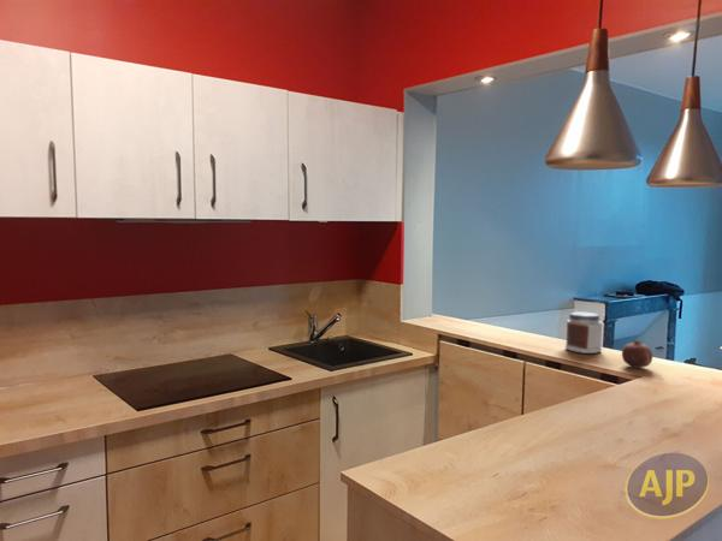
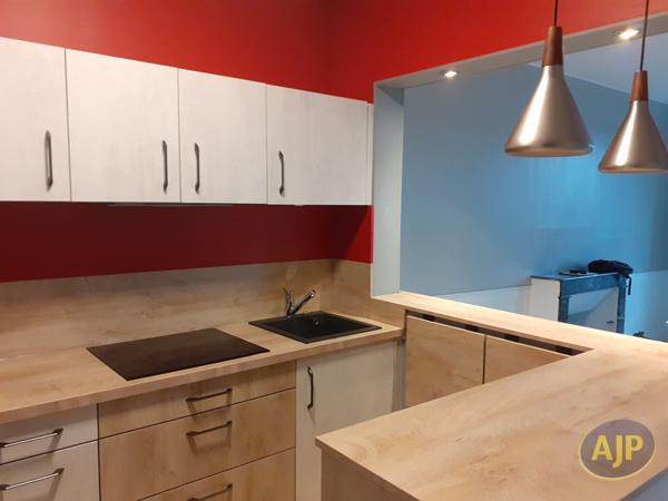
- jar [564,311,604,355]
- fruit [621,339,653,369]
